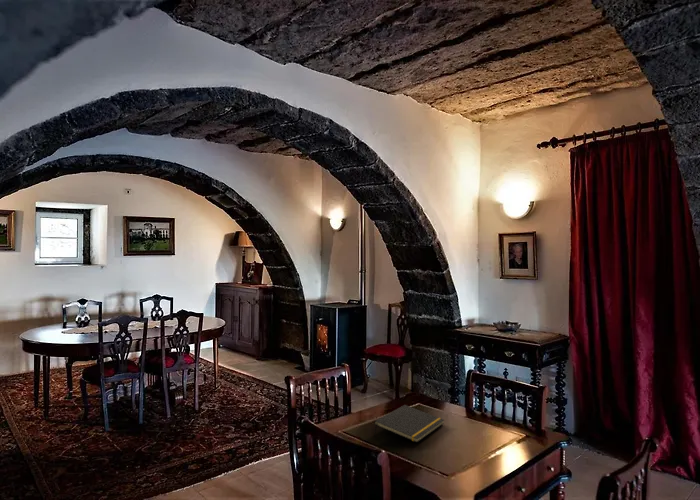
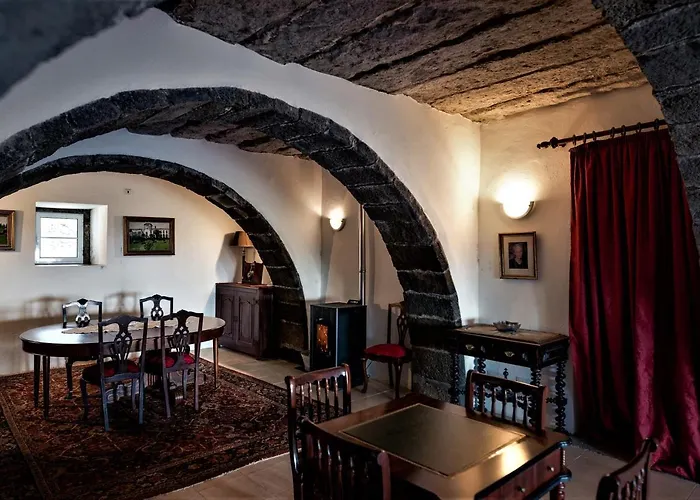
- notepad [373,404,445,443]
